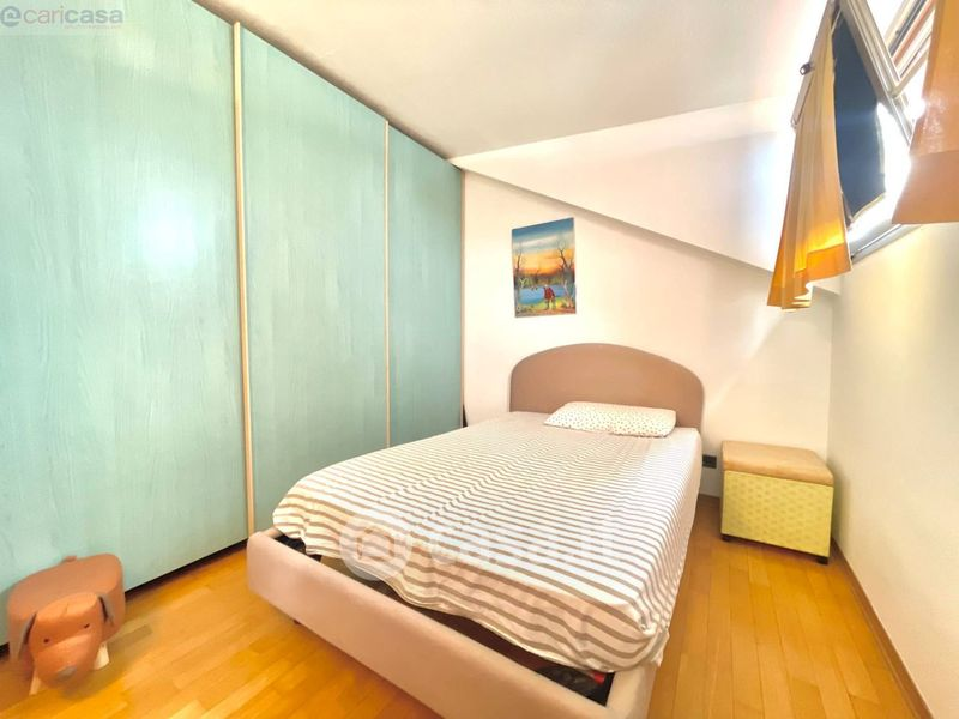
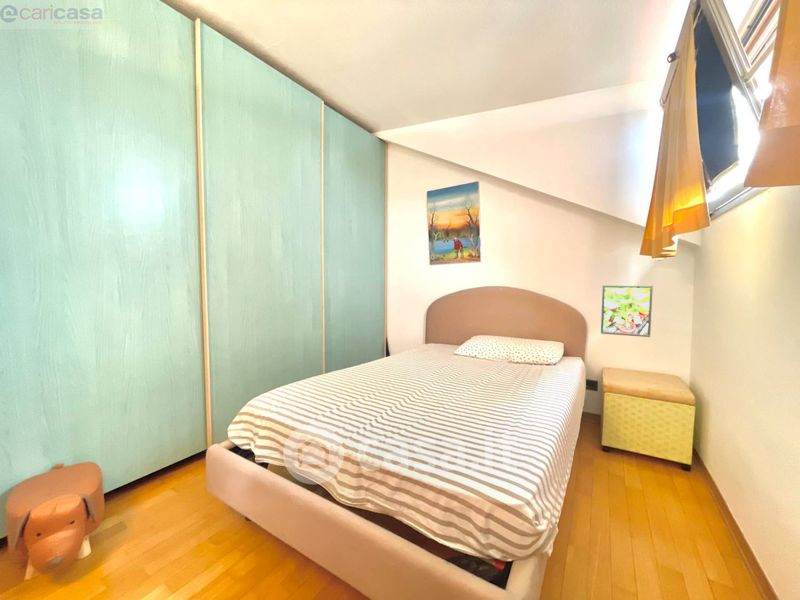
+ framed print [600,284,654,338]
